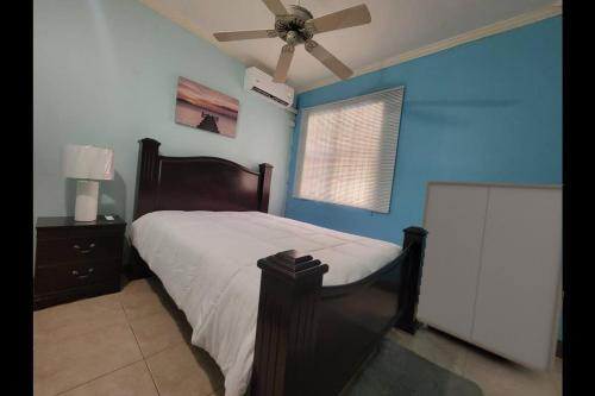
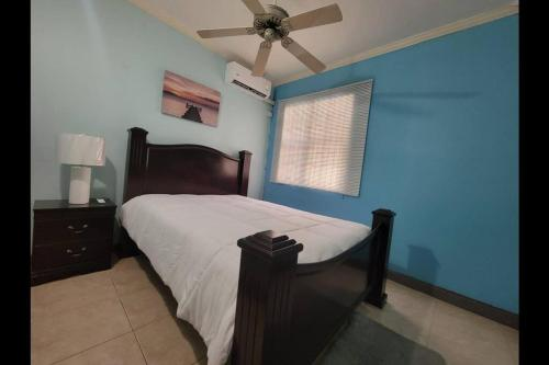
- storage cabinet [415,180,563,379]
